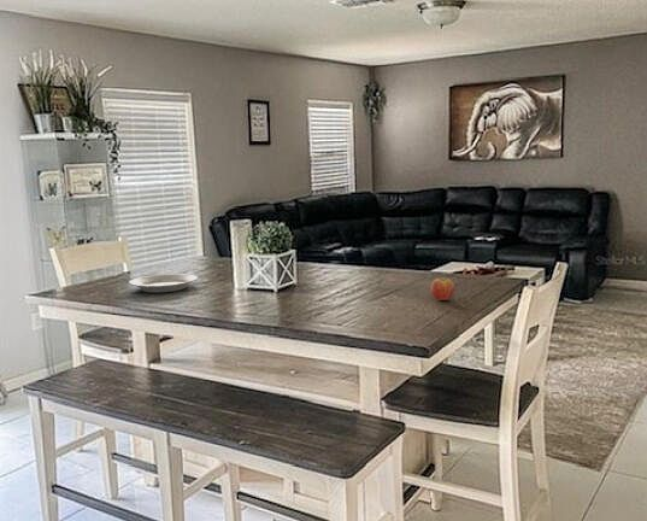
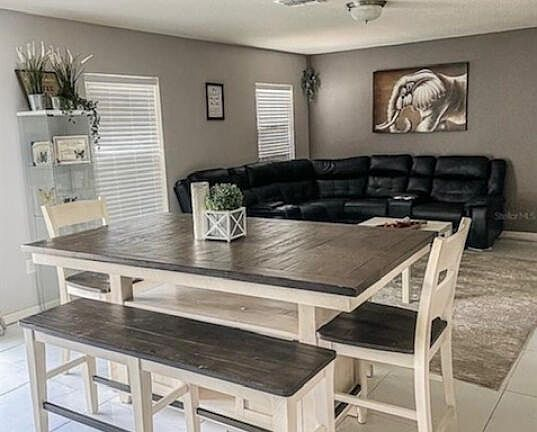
- fruit [429,276,455,302]
- plate [128,273,199,294]
